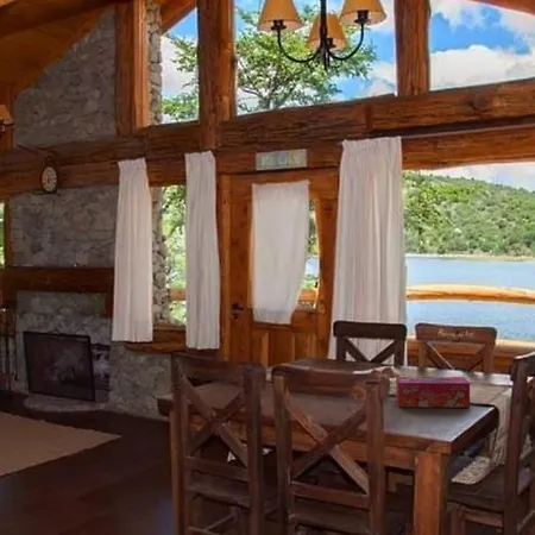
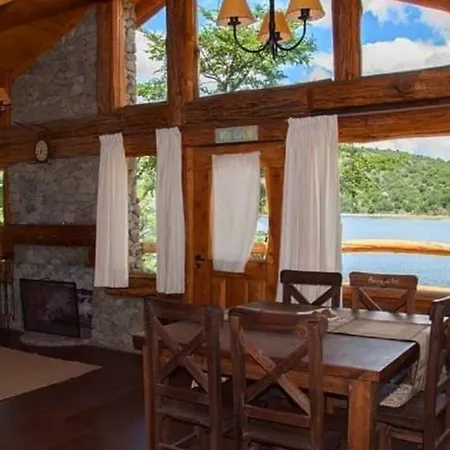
- tissue box [395,376,471,409]
